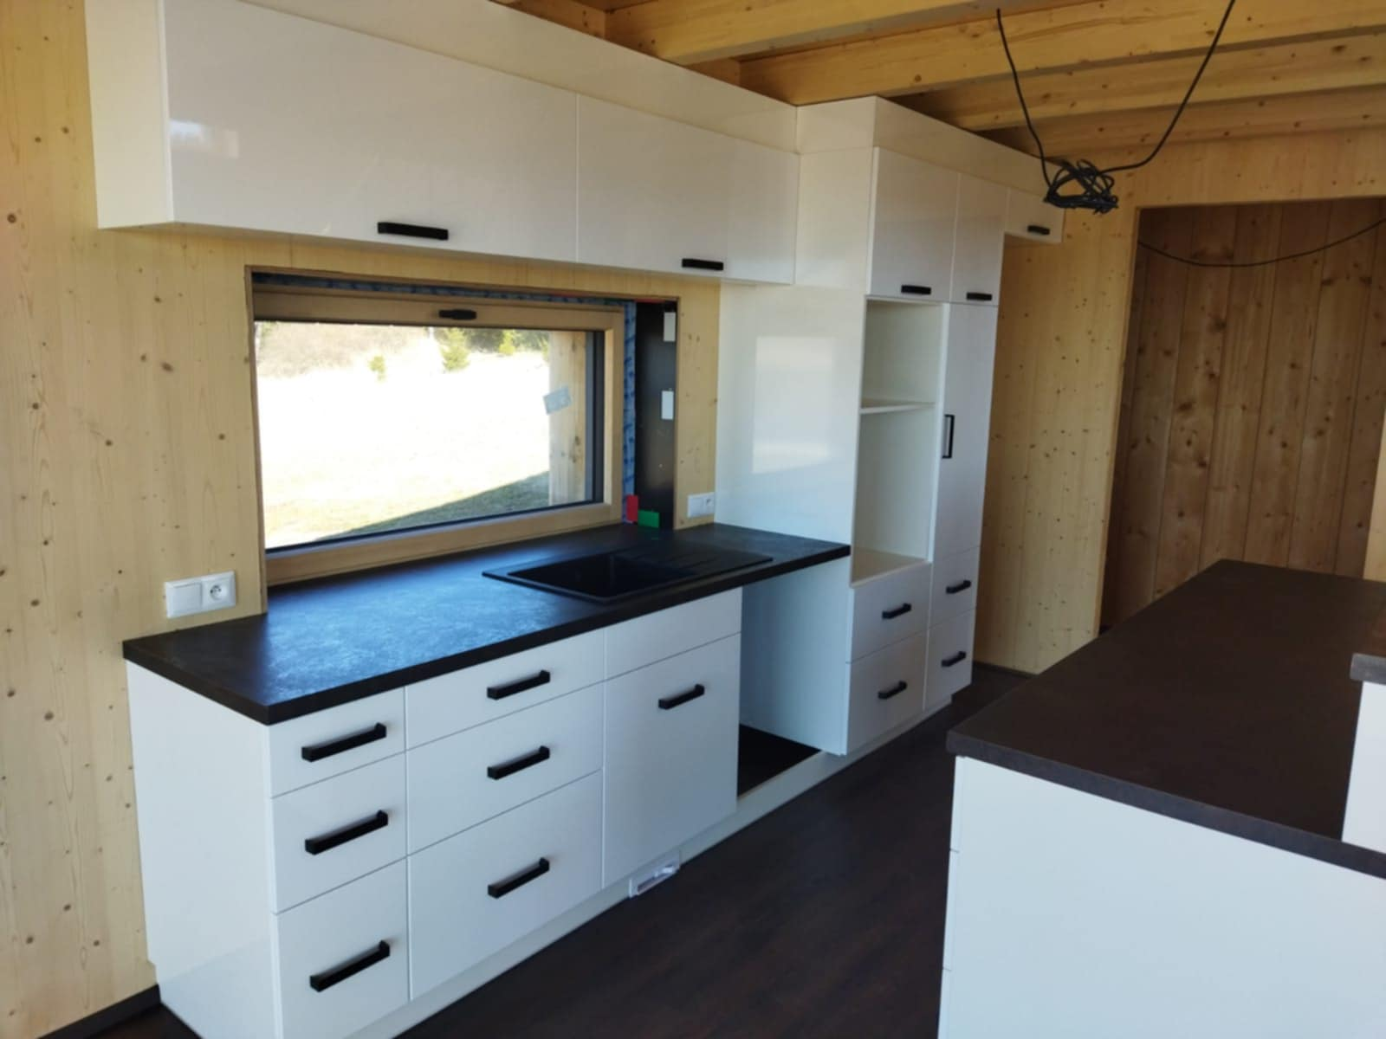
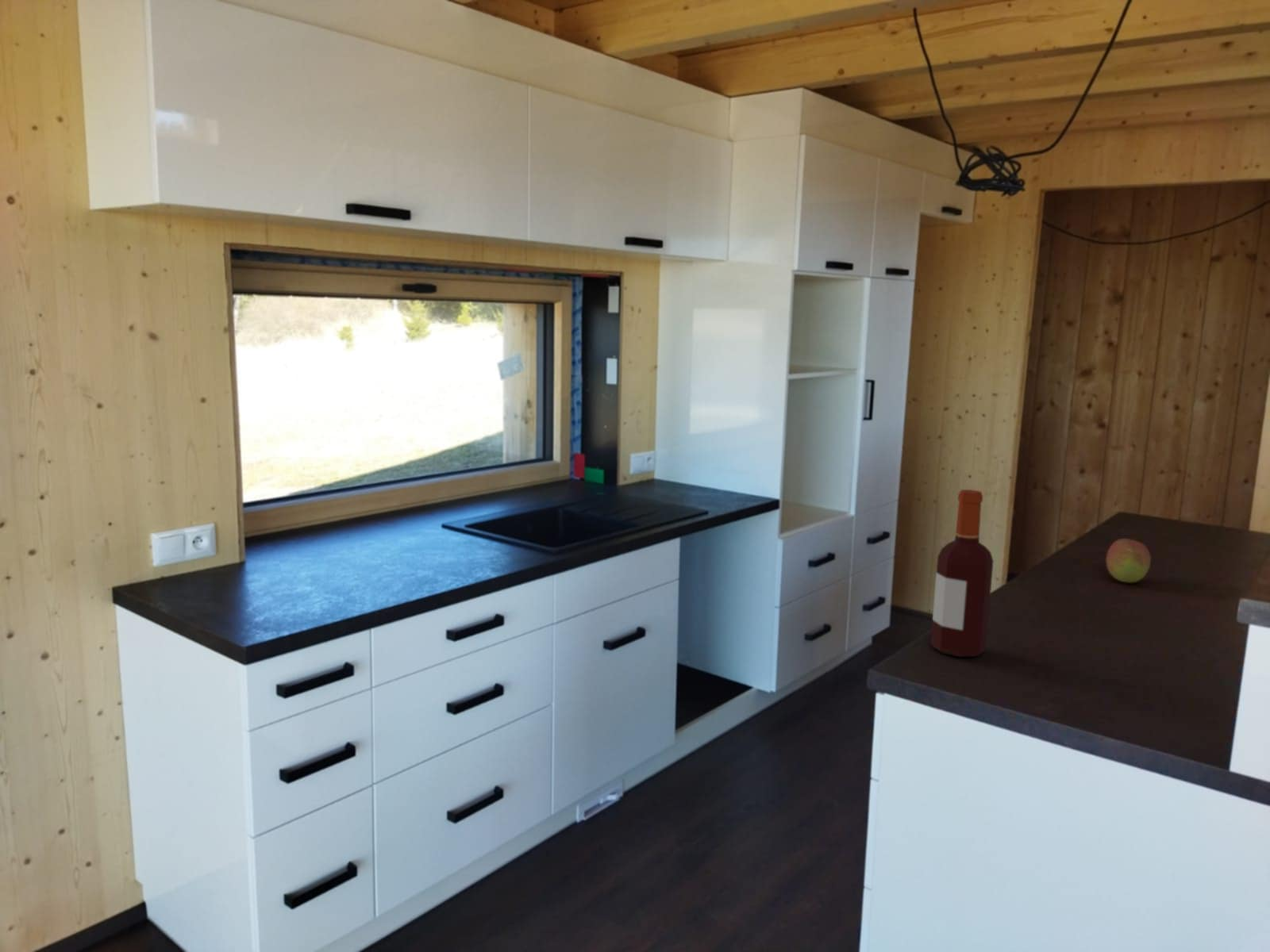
+ bottle [930,489,995,658]
+ fruit [1106,538,1152,583]
